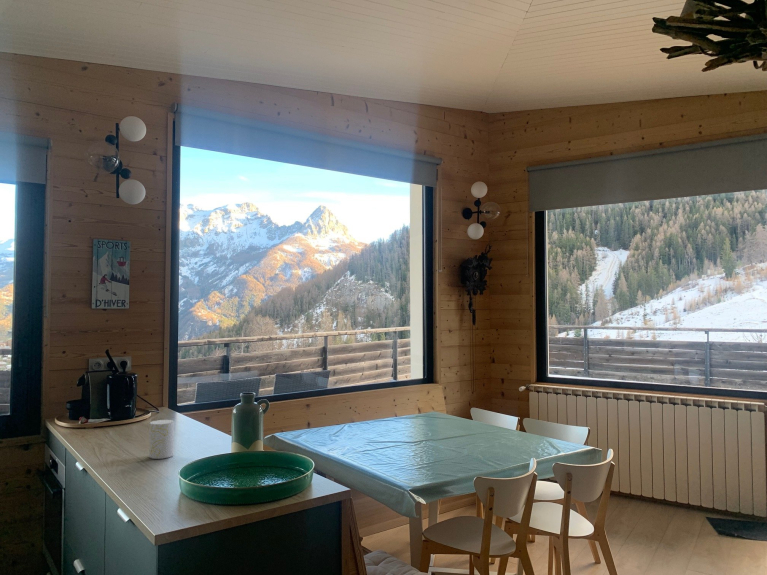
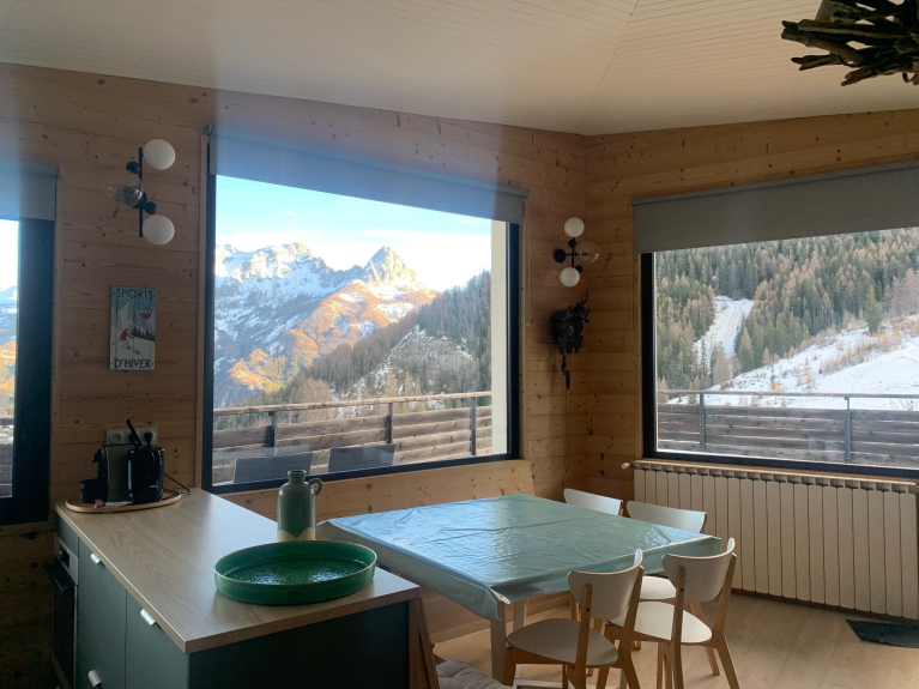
- cup [148,419,175,460]
